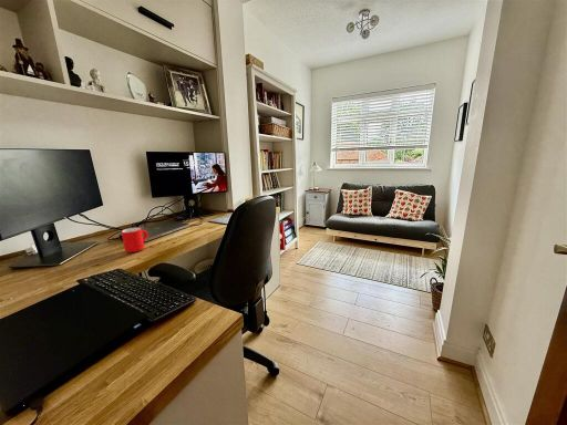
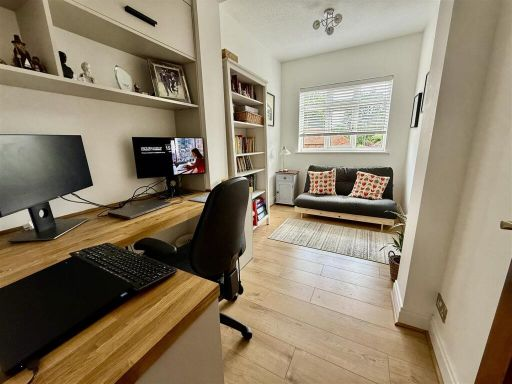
- mug [121,227,150,253]
